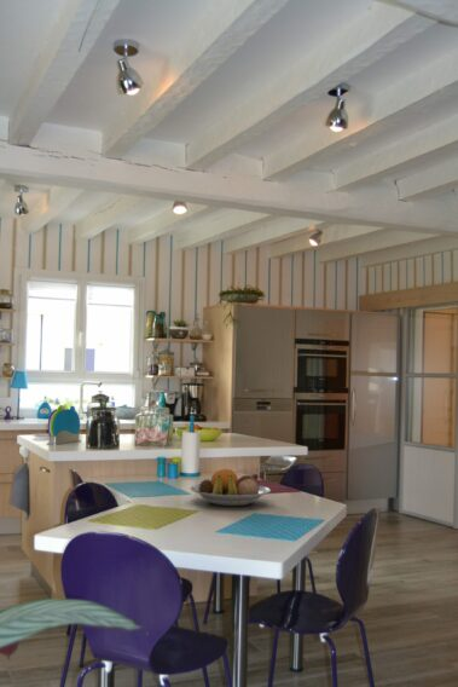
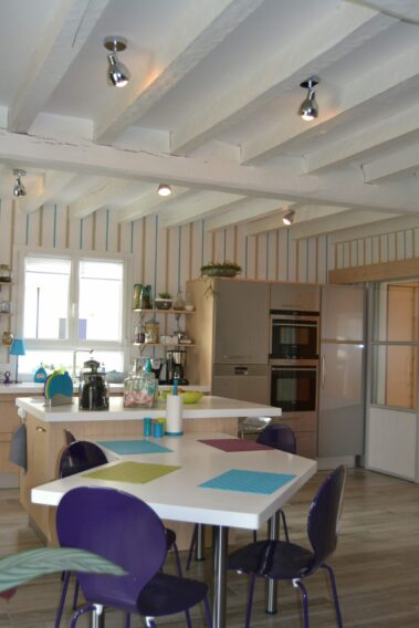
- fruit bowl [190,468,272,507]
